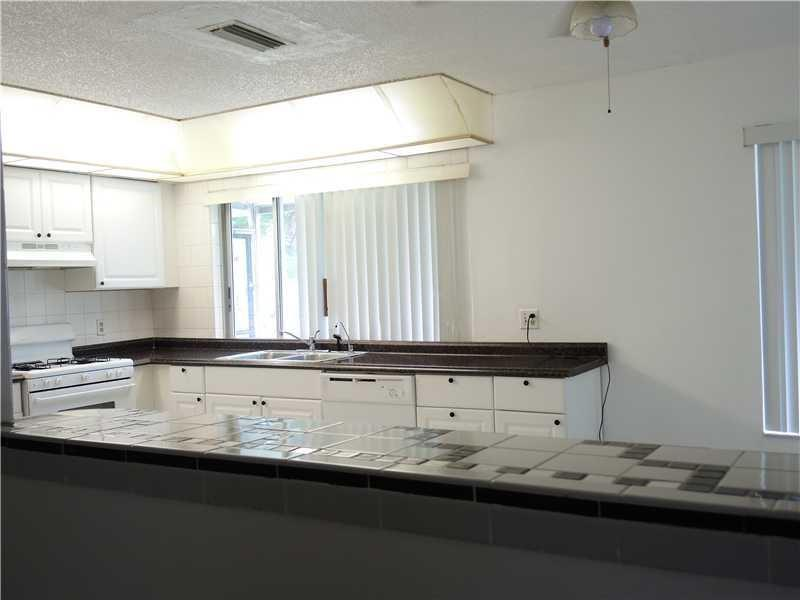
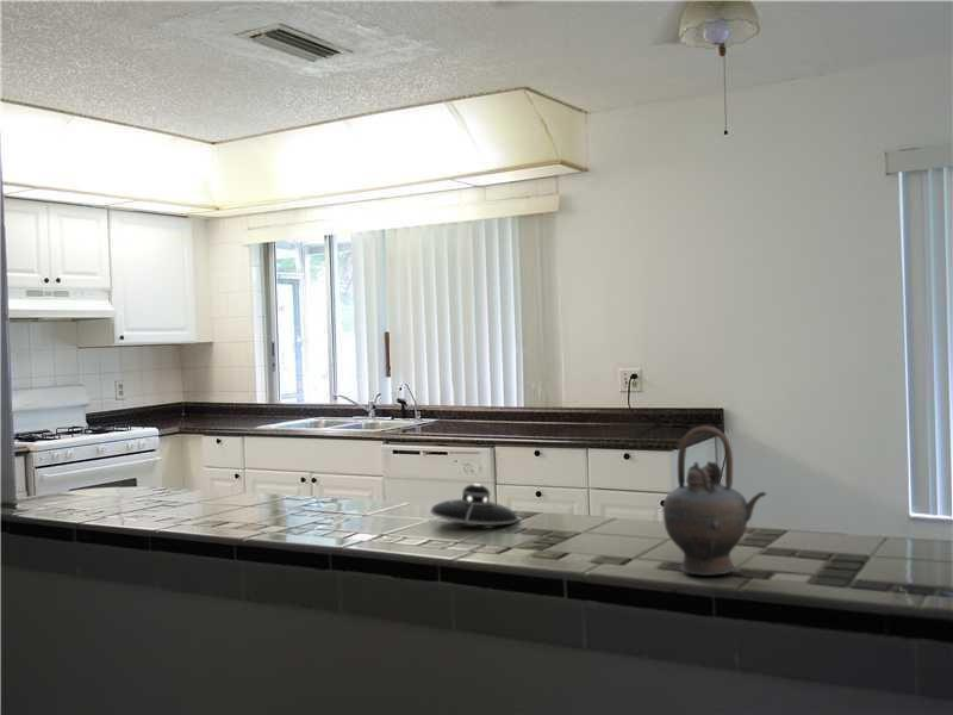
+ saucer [429,481,519,527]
+ teapot [661,425,767,577]
